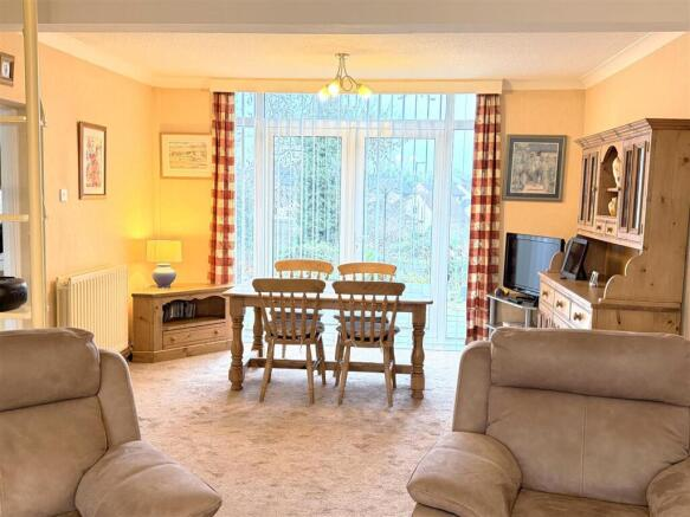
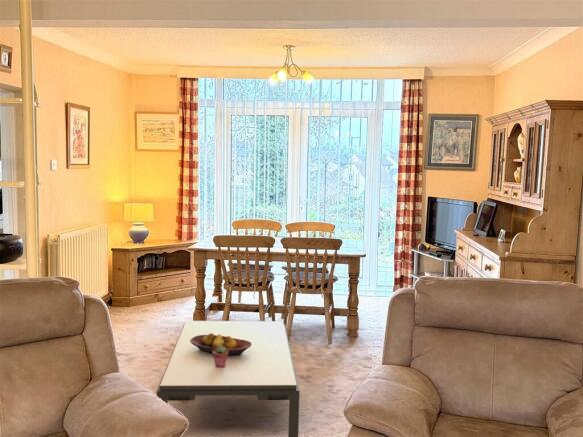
+ fruit bowl [190,333,252,356]
+ potted succulent [212,346,228,368]
+ coffee table [156,320,300,437]
